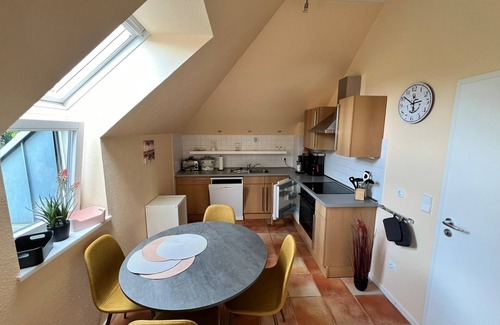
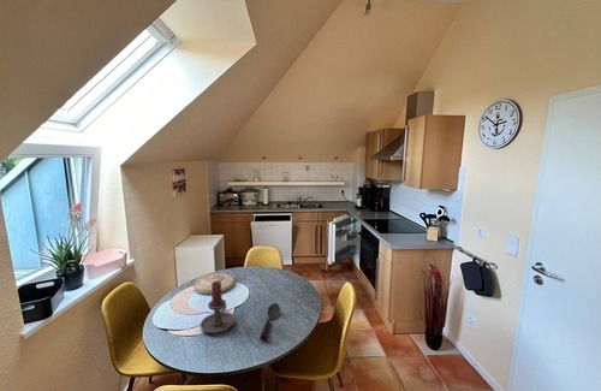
+ candle holder [200,282,236,334]
+ spoon [258,302,281,342]
+ plate [192,272,236,296]
